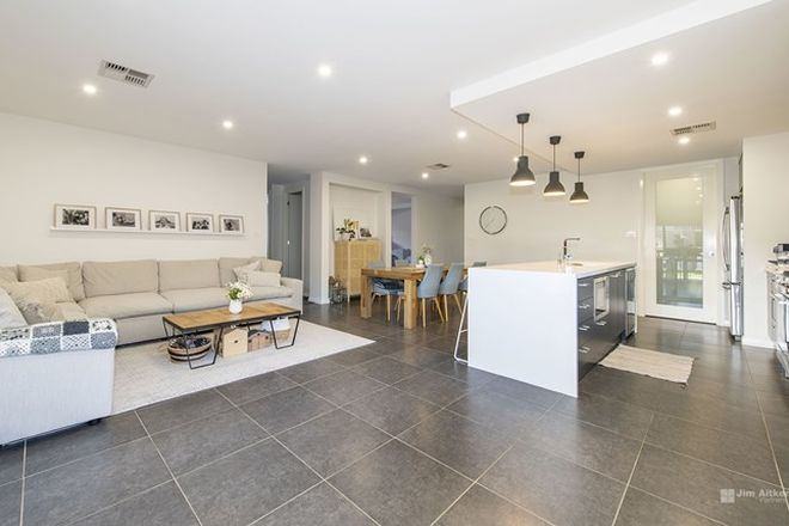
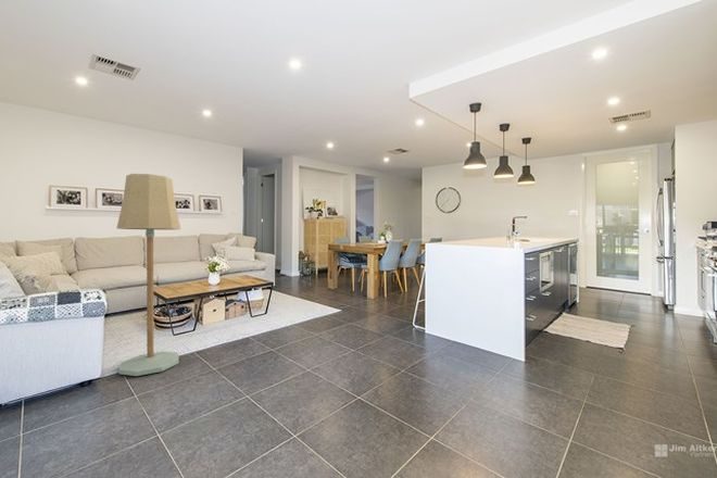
+ floor lamp [116,173,181,377]
